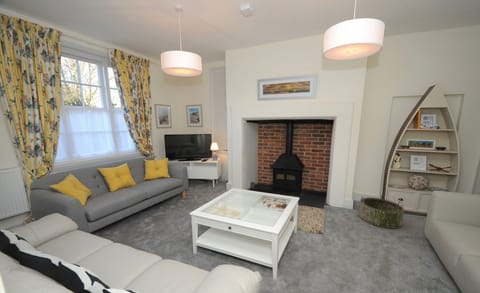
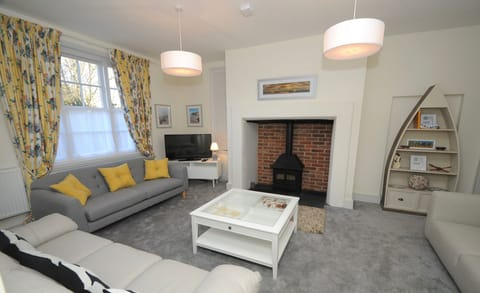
- basket [358,195,405,230]
